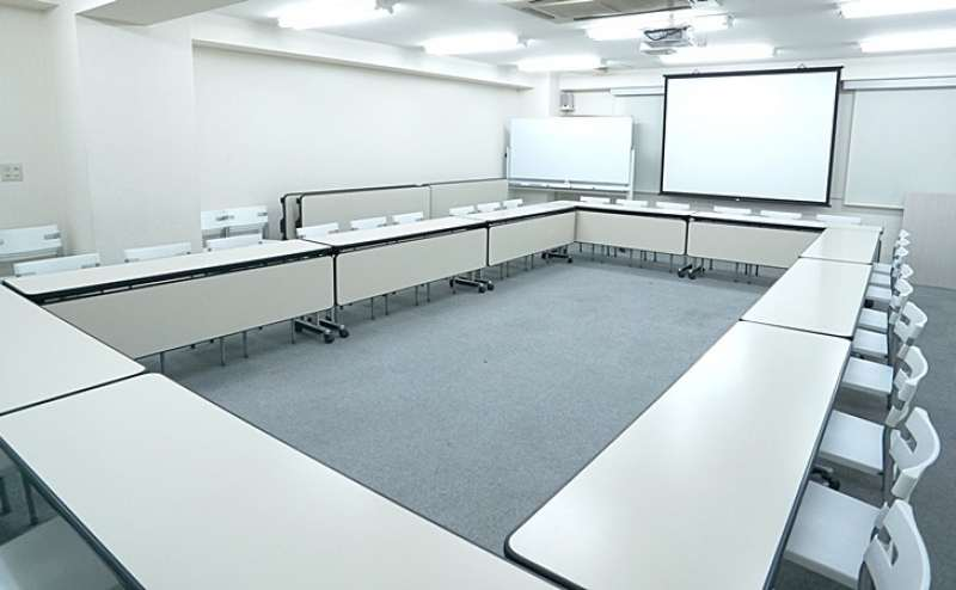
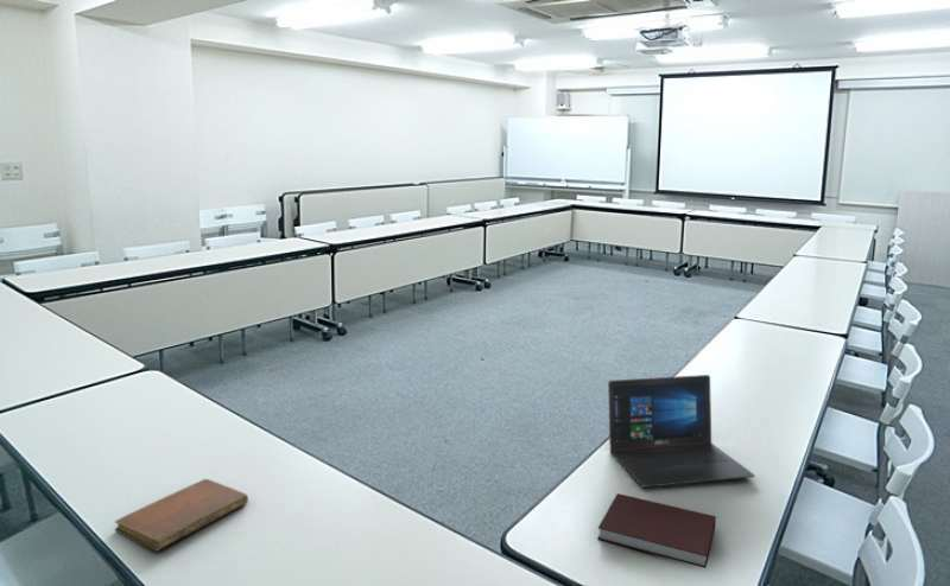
+ notebook [596,492,717,569]
+ laptop [607,374,755,489]
+ notebook [114,478,249,553]
